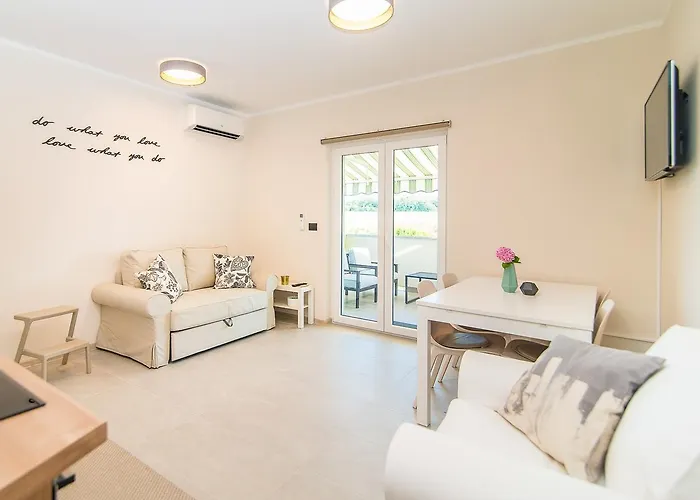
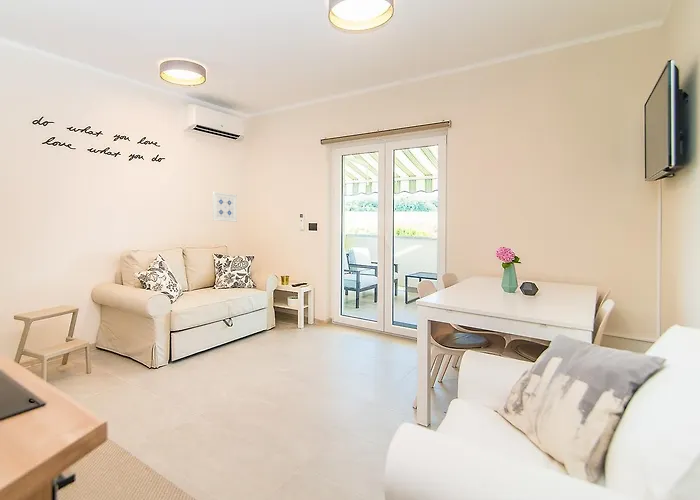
+ wall art [212,191,238,223]
